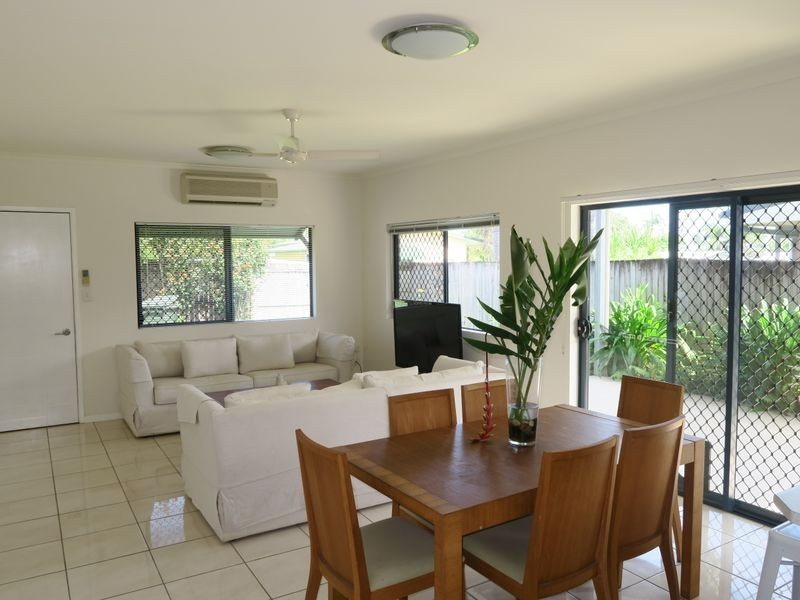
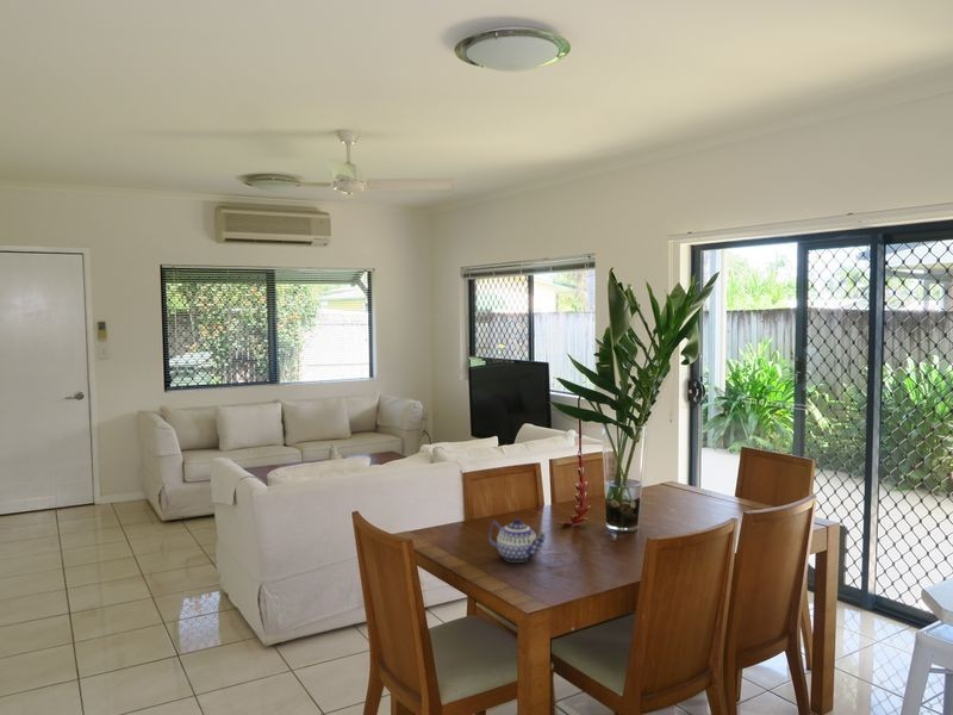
+ teapot [487,517,547,564]
